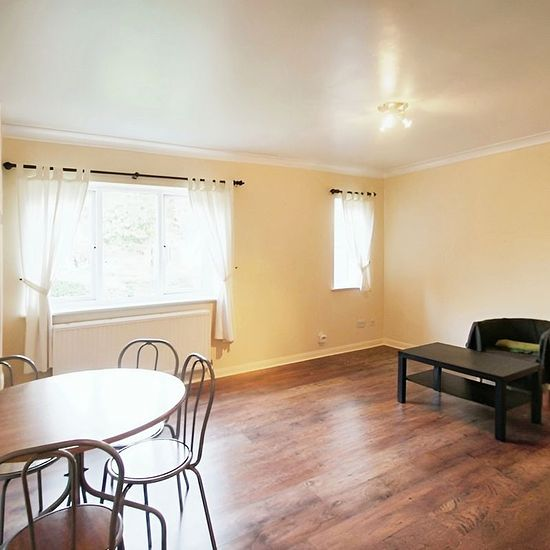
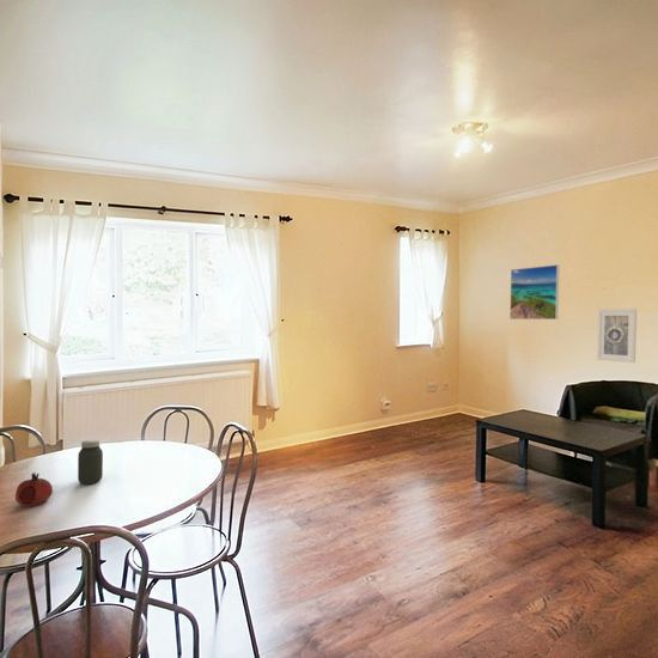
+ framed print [508,263,560,321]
+ fruit [14,471,54,508]
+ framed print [596,307,638,364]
+ jar [77,438,104,486]
